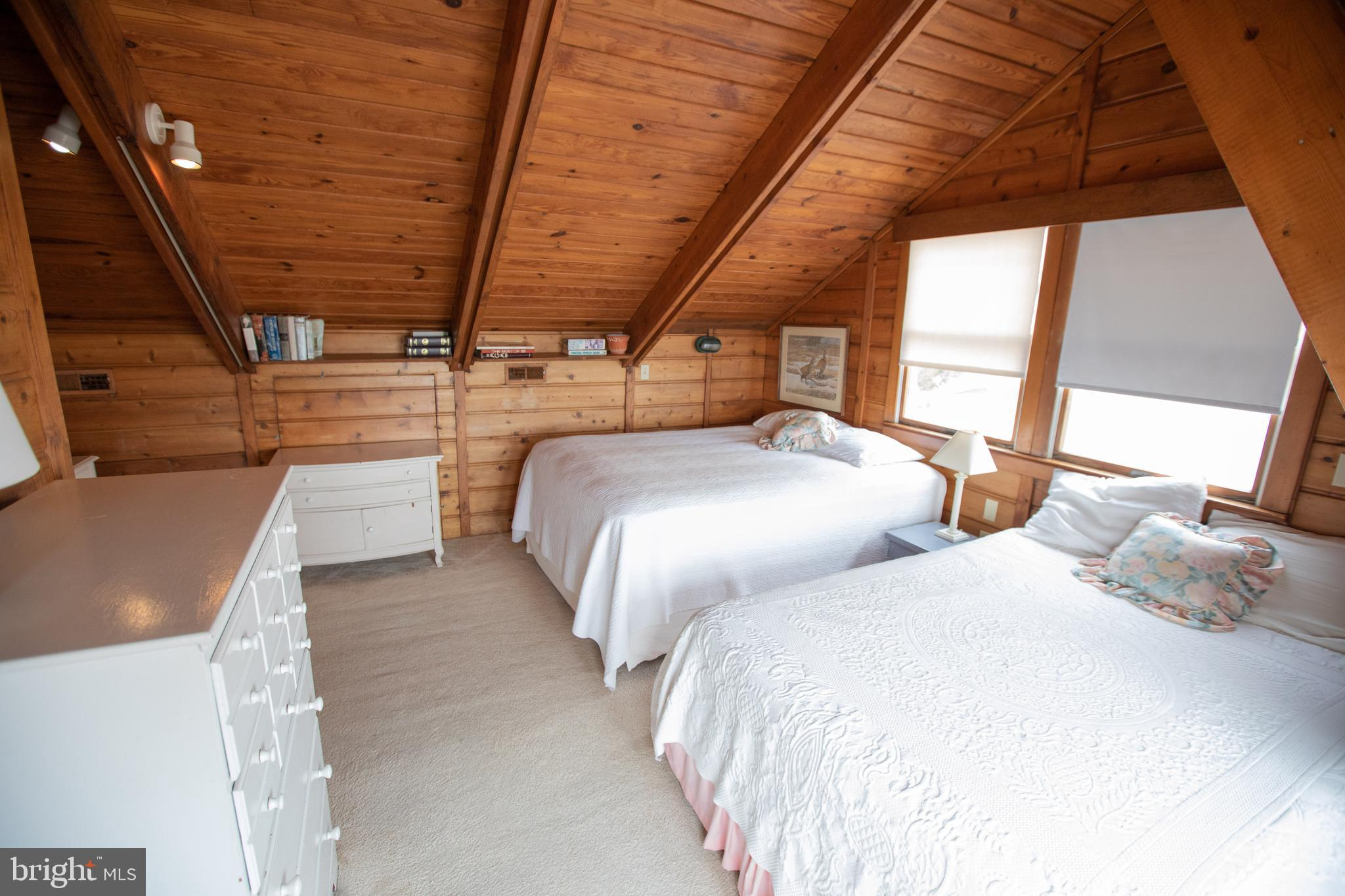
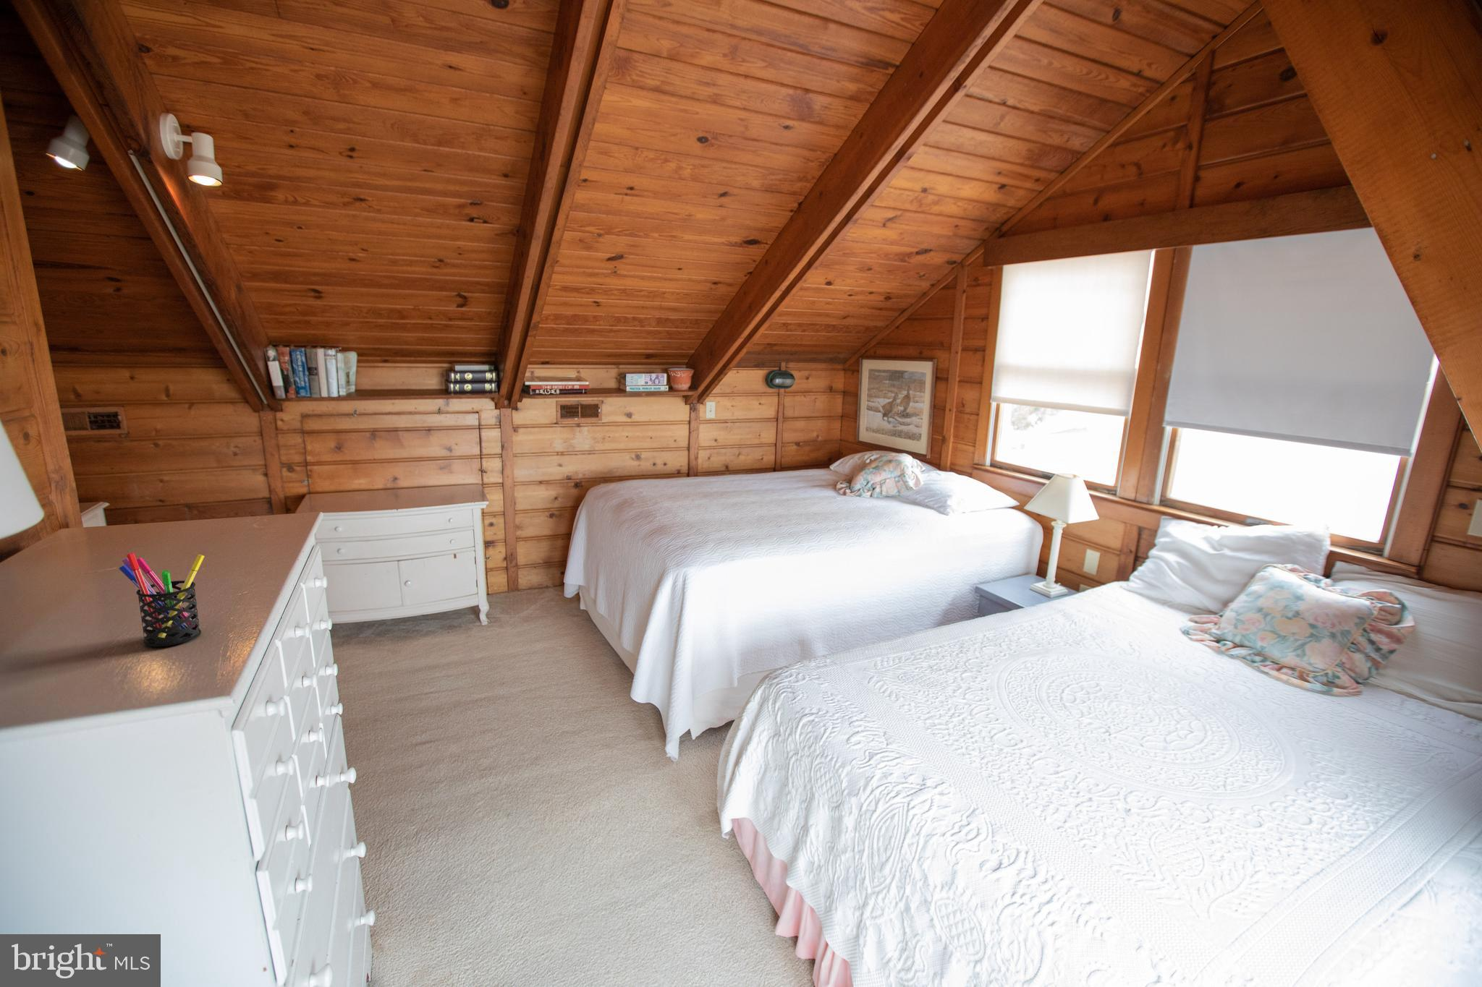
+ pen holder [118,552,205,647]
